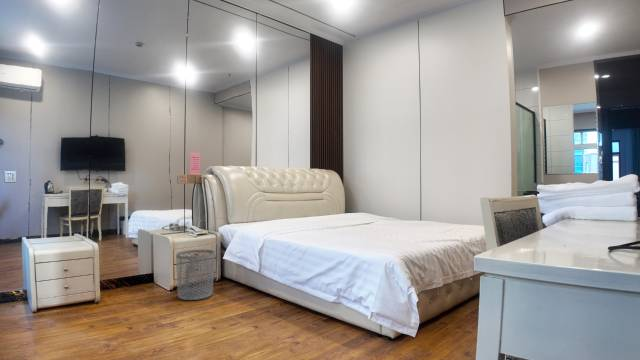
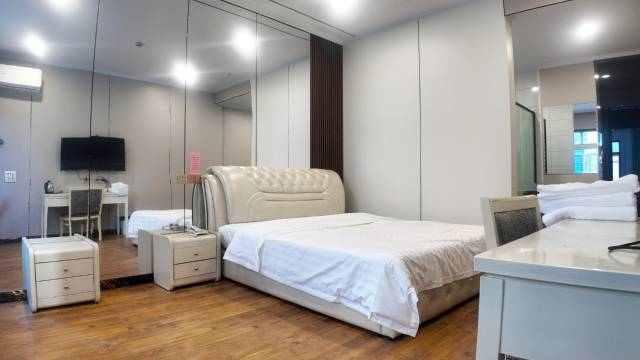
- waste bin [175,249,216,301]
